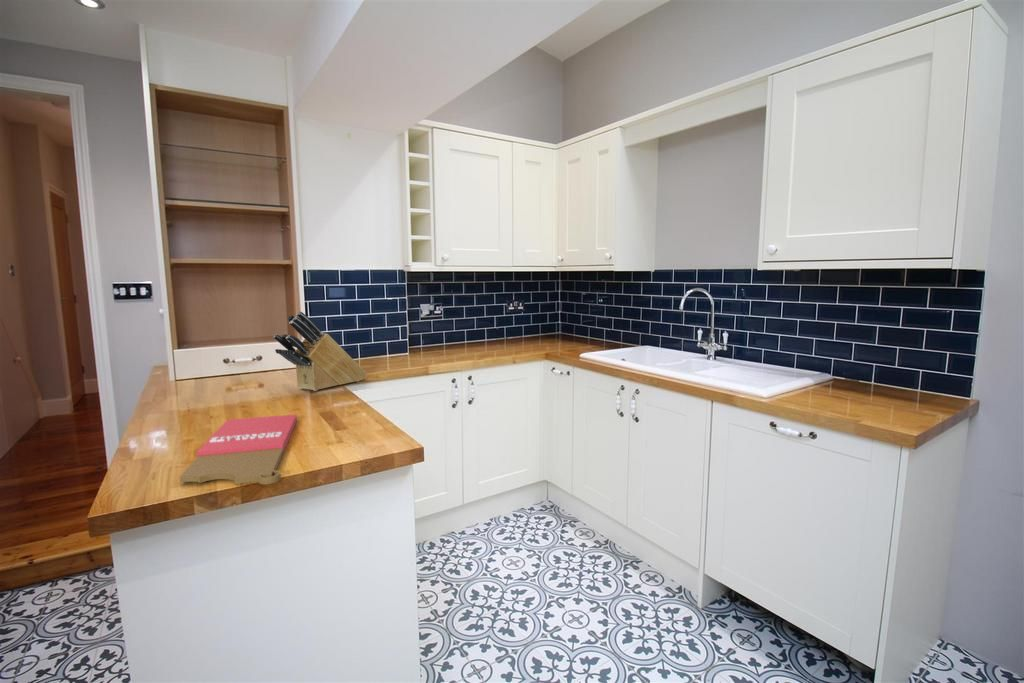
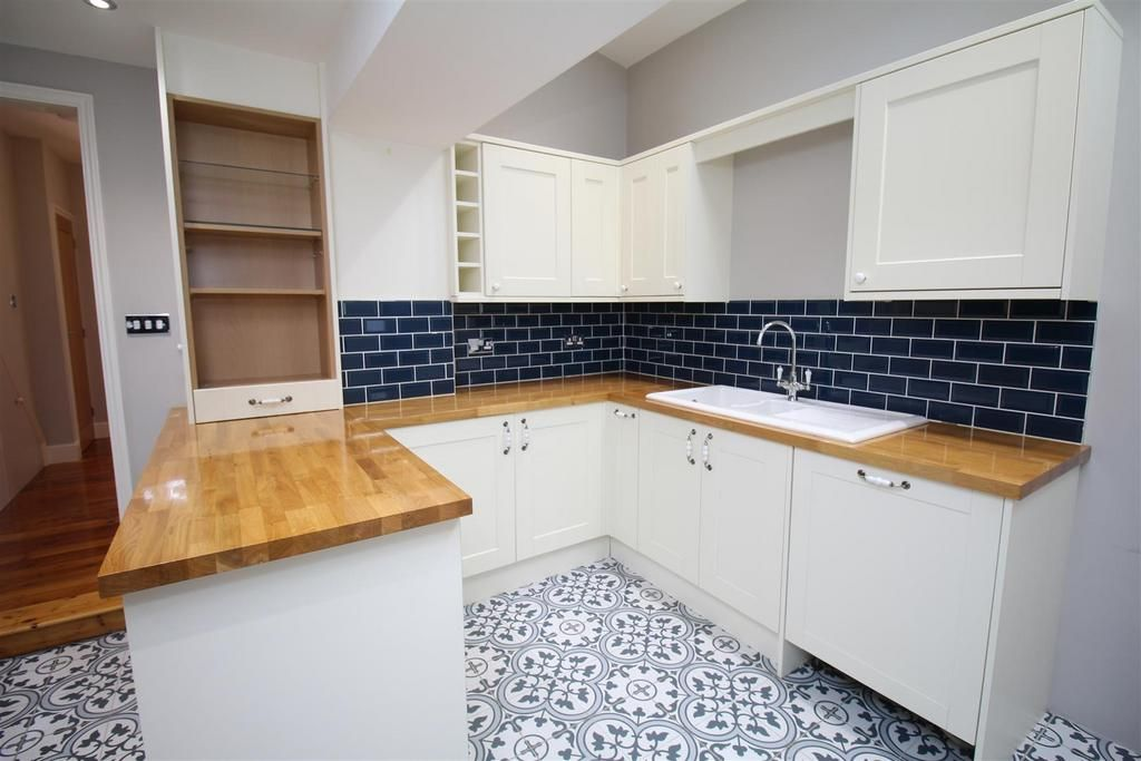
- knife block [272,310,367,392]
- cutting board [179,414,298,485]
